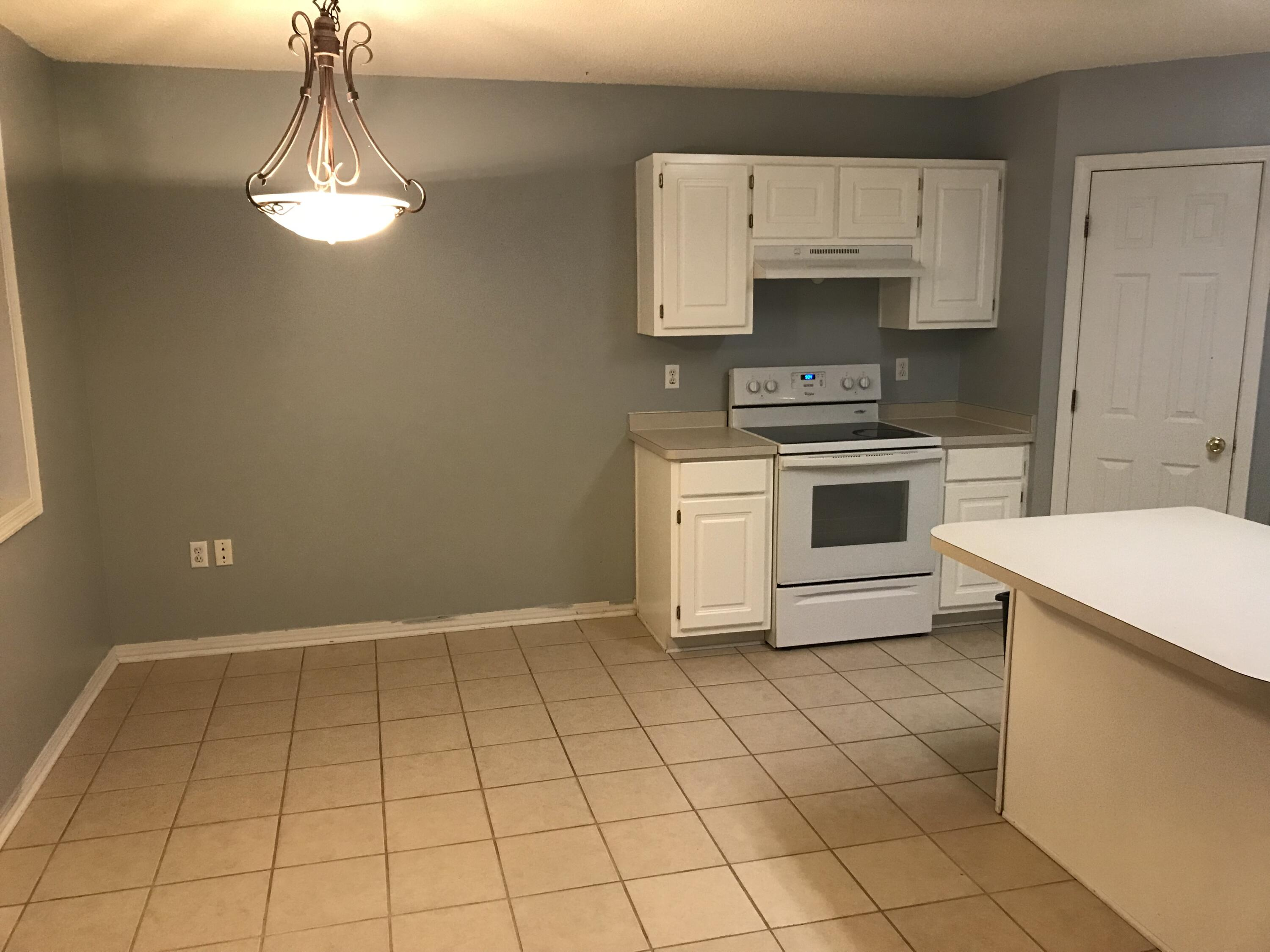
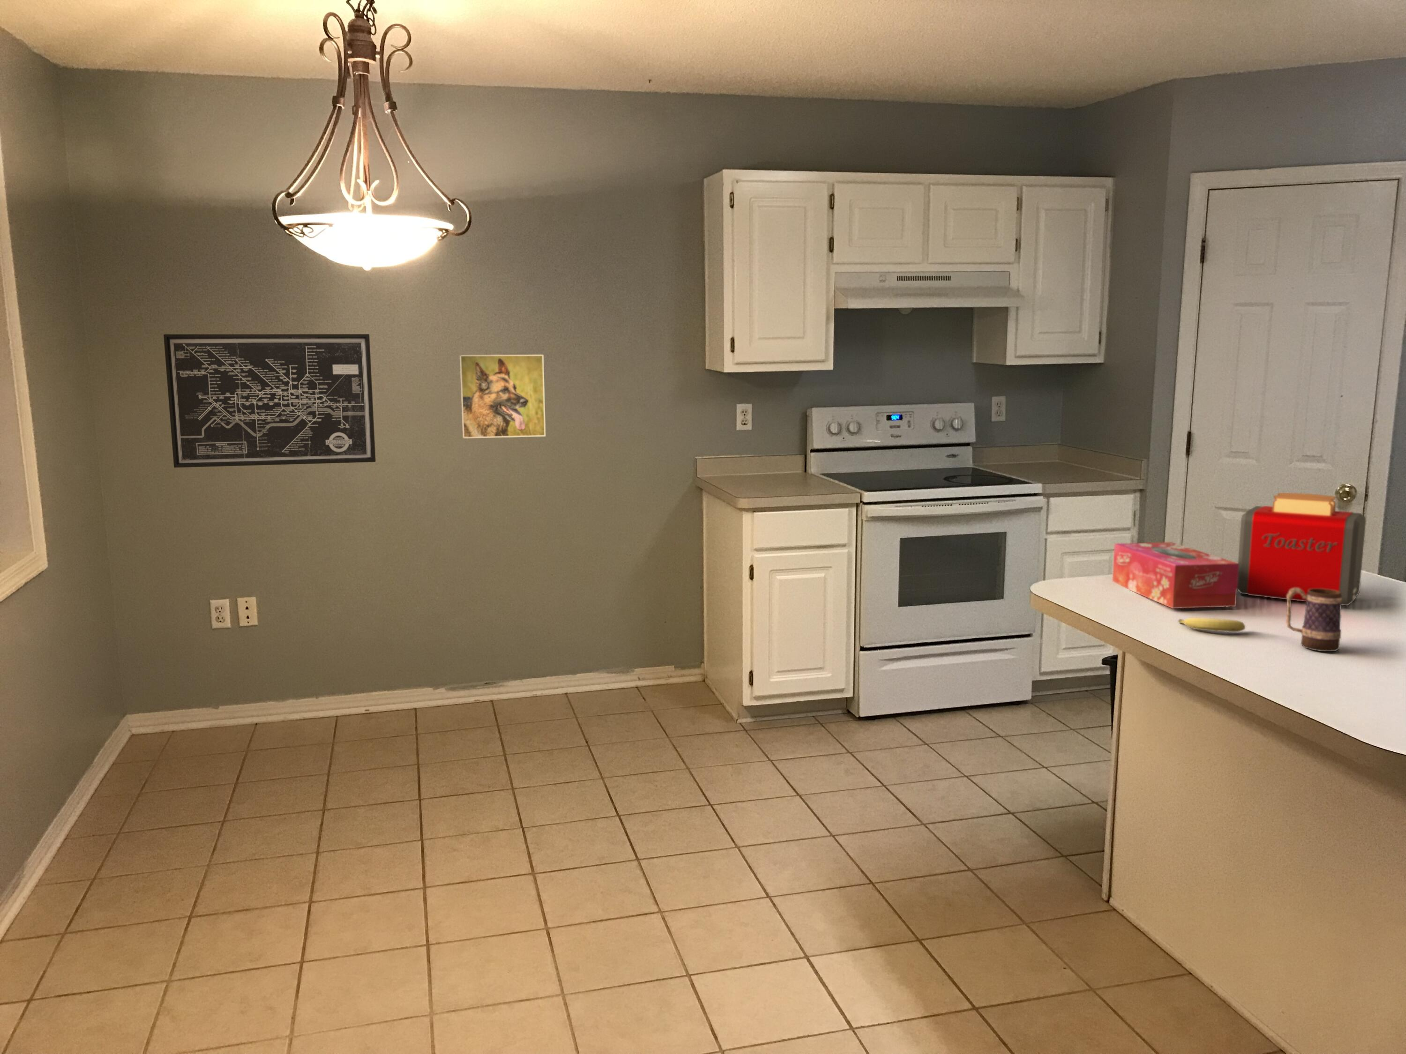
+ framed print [459,354,546,438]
+ fruit [1177,617,1245,632]
+ wall art [163,333,376,468]
+ toaster [1237,493,1366,607]
+ tissue box [1113,541,1239,609]
+ mug [1285,588,1342,652]
